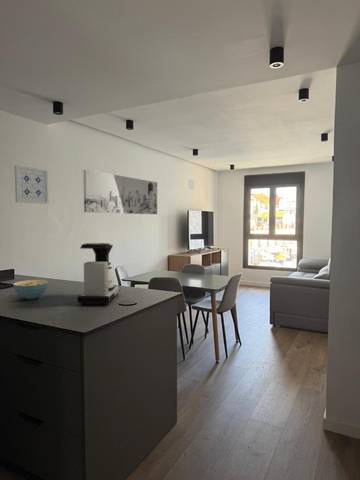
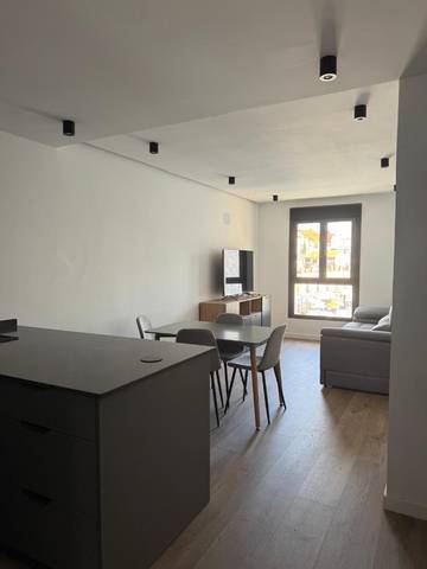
- cereal bowl [12,279,49,300]
- coffee maker [77,242,121,306]
- wall art [14,164,50,205]
- wall art [82,169,158,215]
